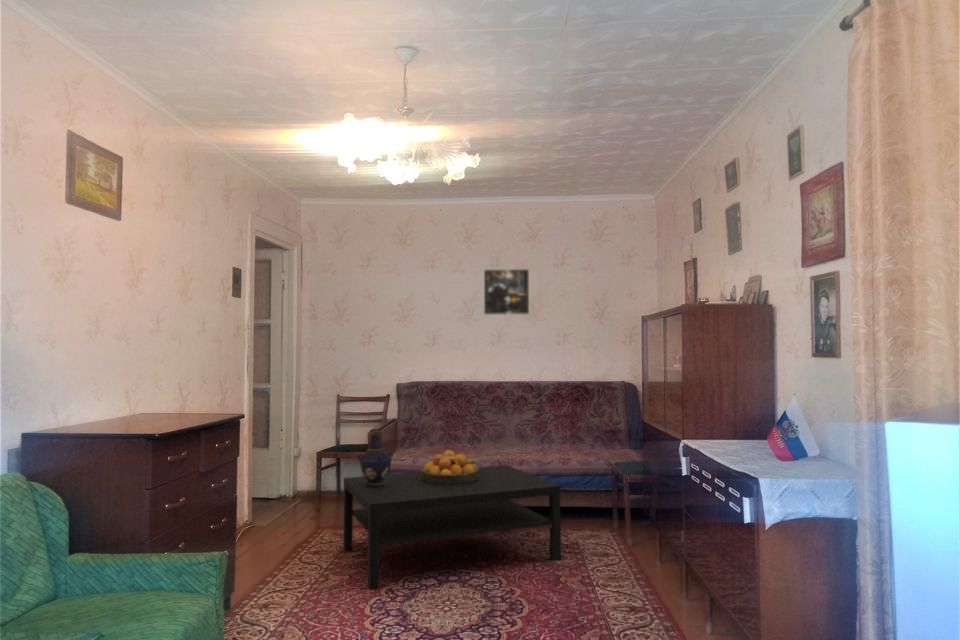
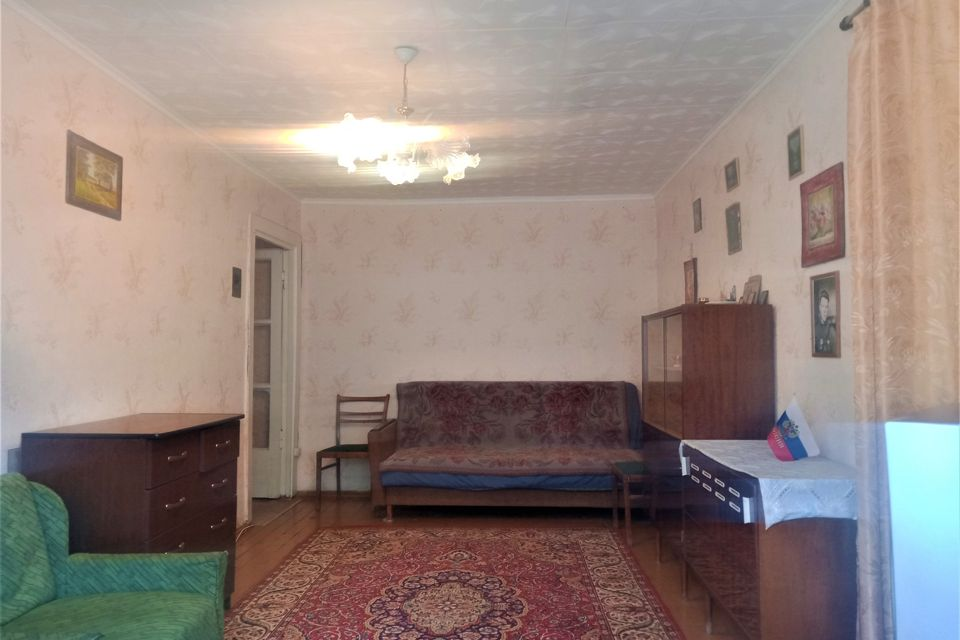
- coffee table [342,464,562,590]
- fruit bowl [420,449,481,484]
- vase [357,431,394,487]
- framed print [483,268,530,316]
